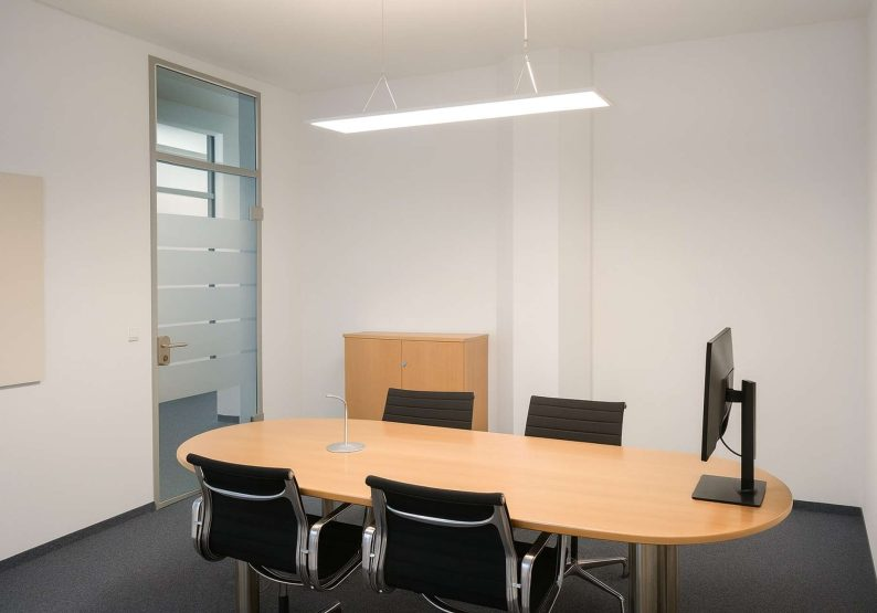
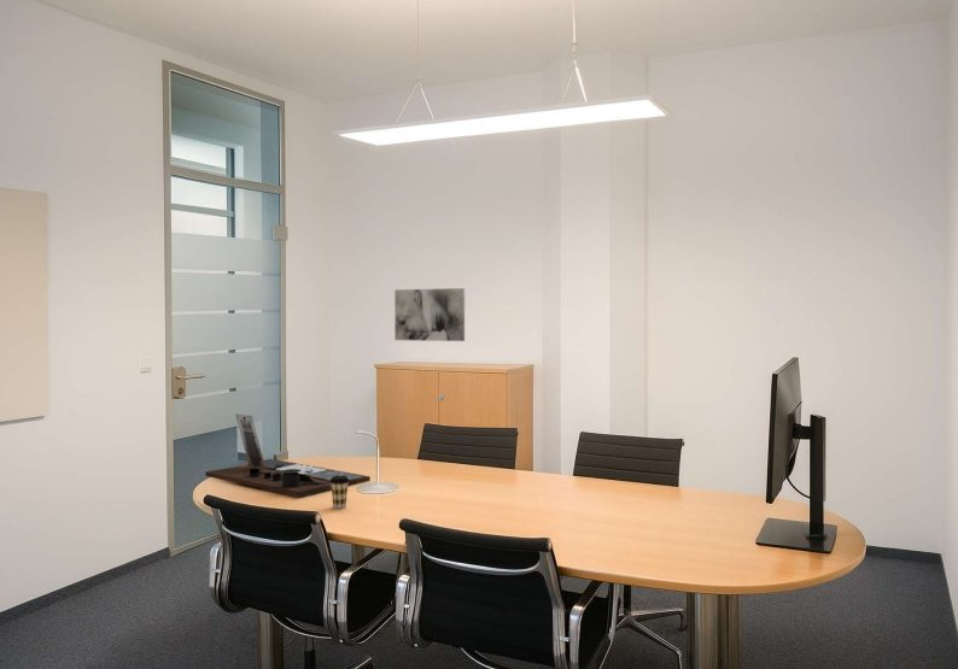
+ coffee cup [329,476,349,510]
+ wall art [393,287,466,342]
+ desk organizer [204,412,372,498]
